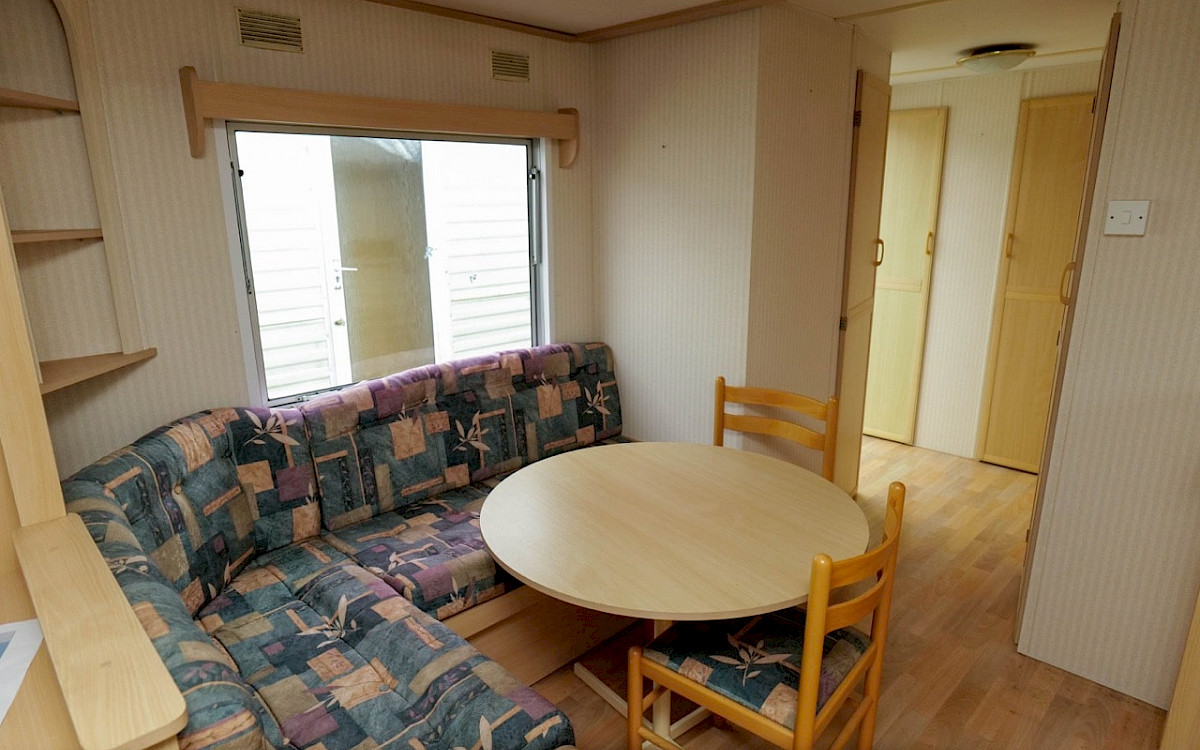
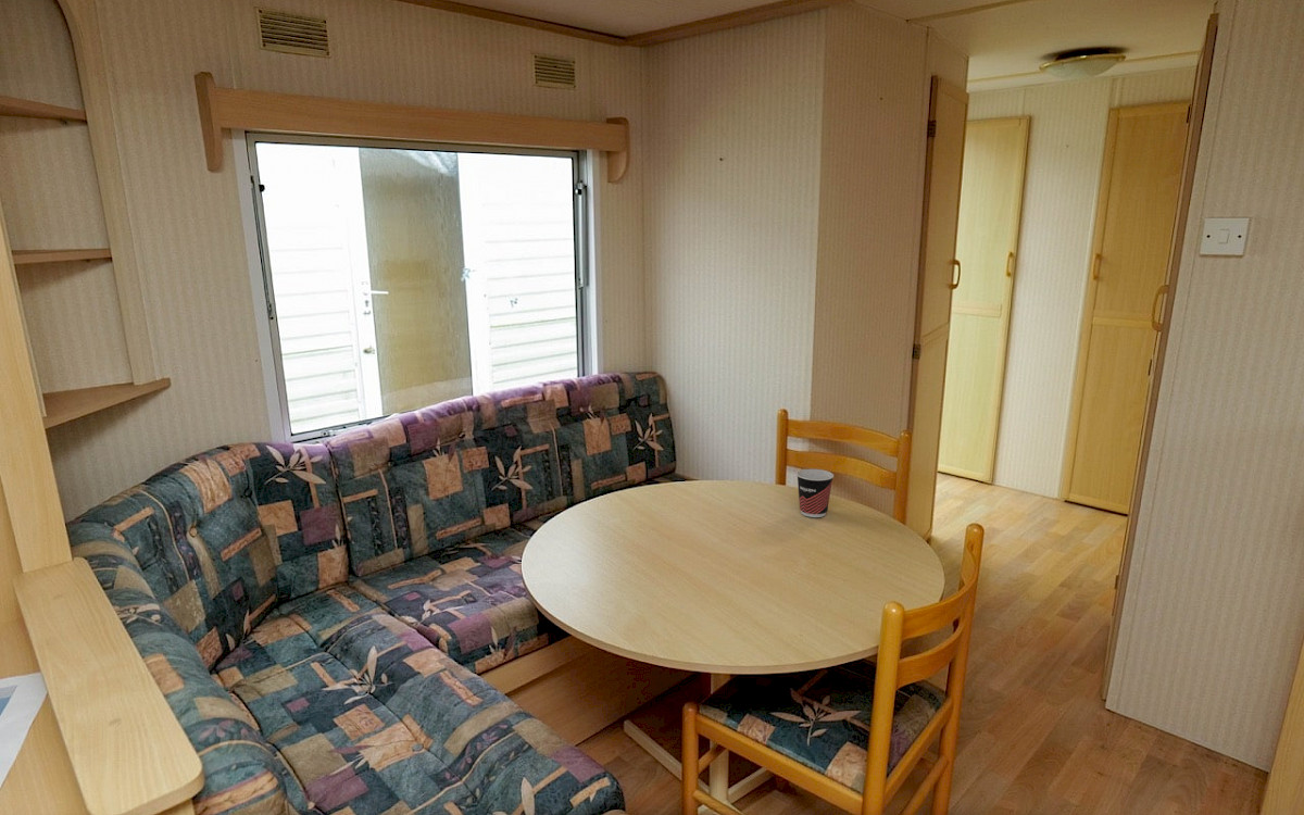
+ cup [795,468,835,518]
